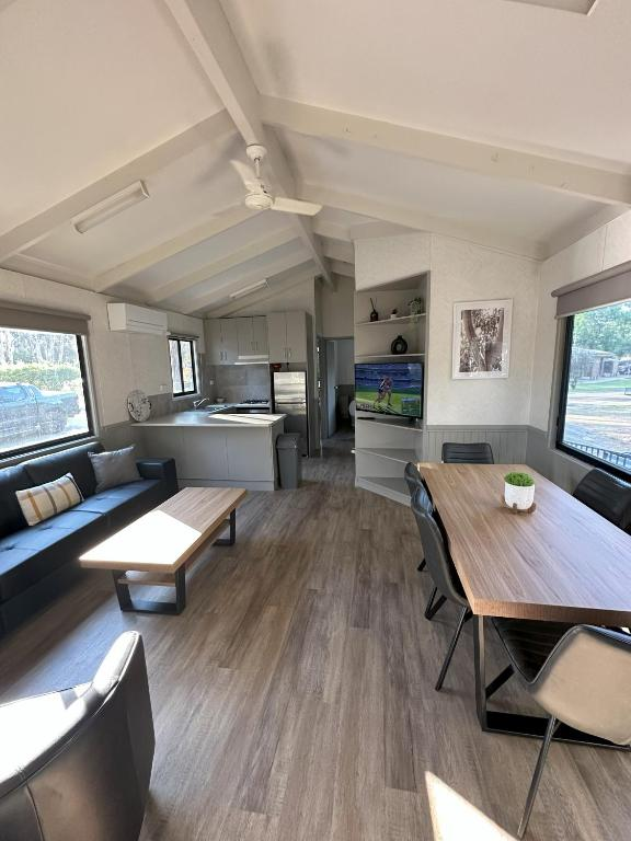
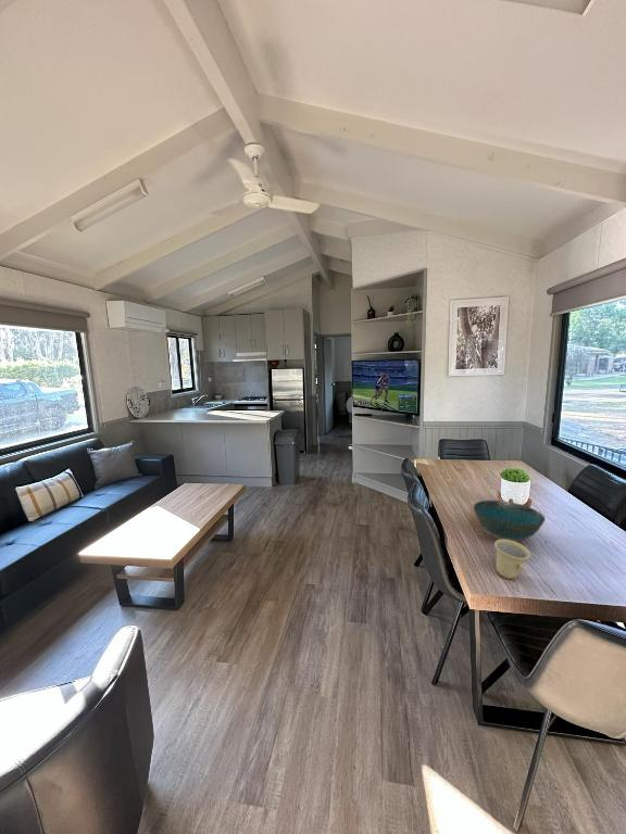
+ bowl [473,500,547,543]
+ cup [493,540,533,580]
